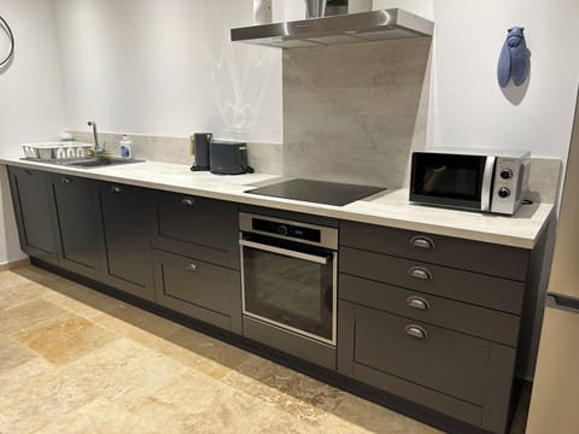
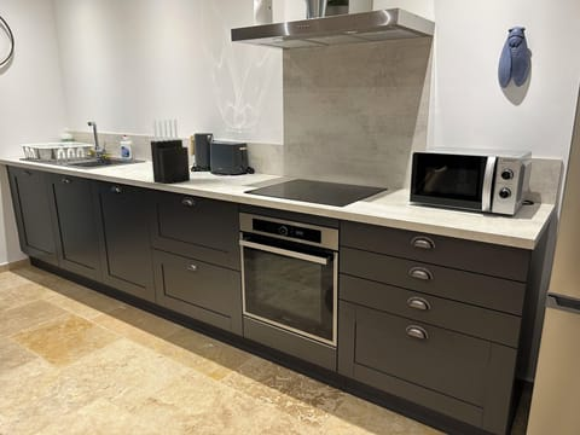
+ knife block [150,118,191,185]
